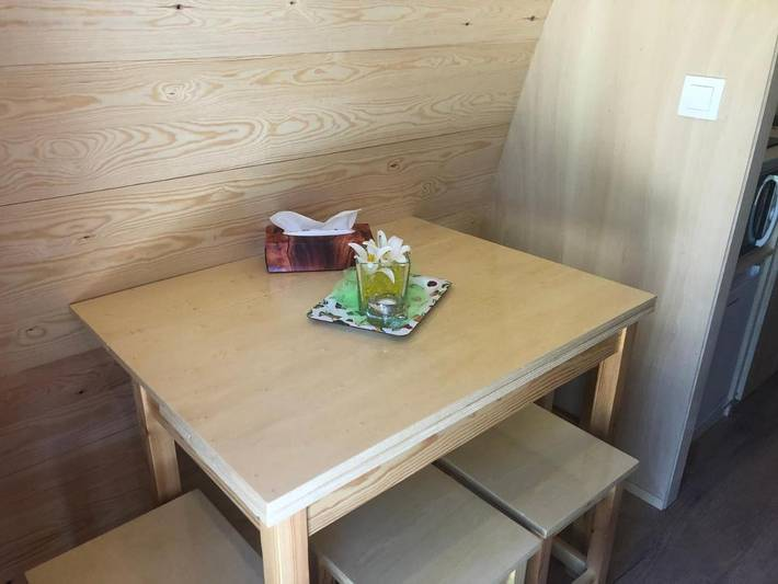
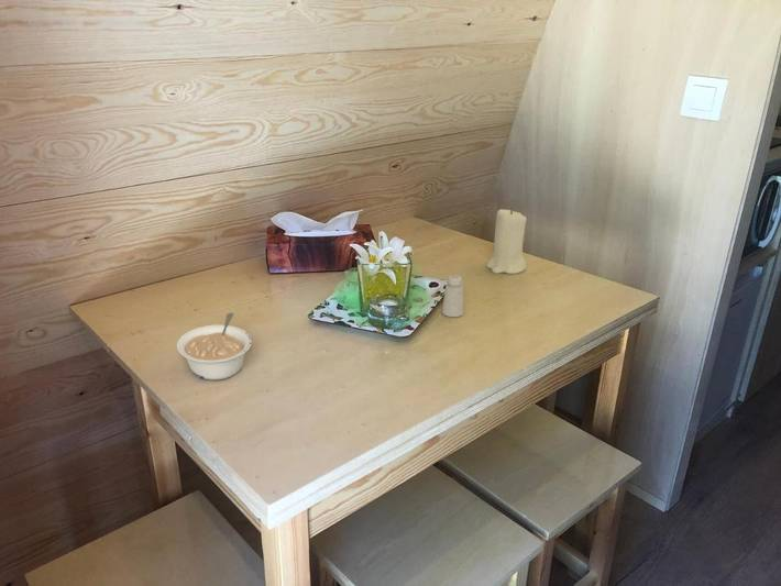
+ saltshaker [441,274,464,318]
+ legume [176,312,253,382]
+ candle [485,207,528,275]
